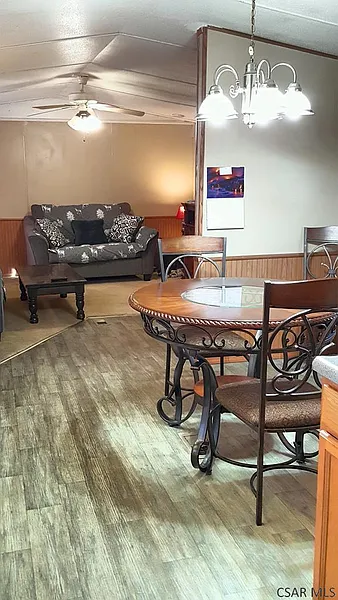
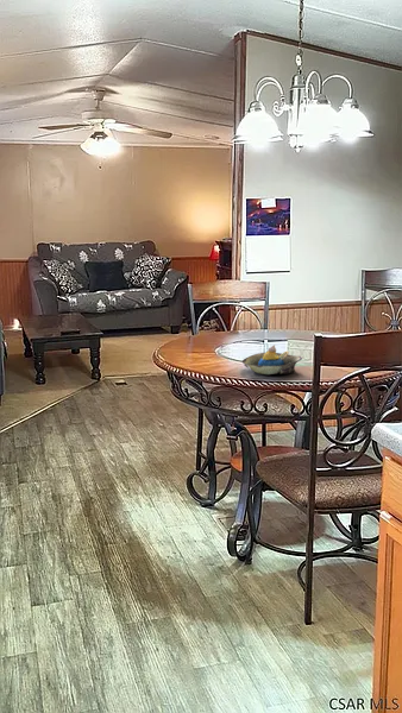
+ decorative bowl [241,345,303,376]
